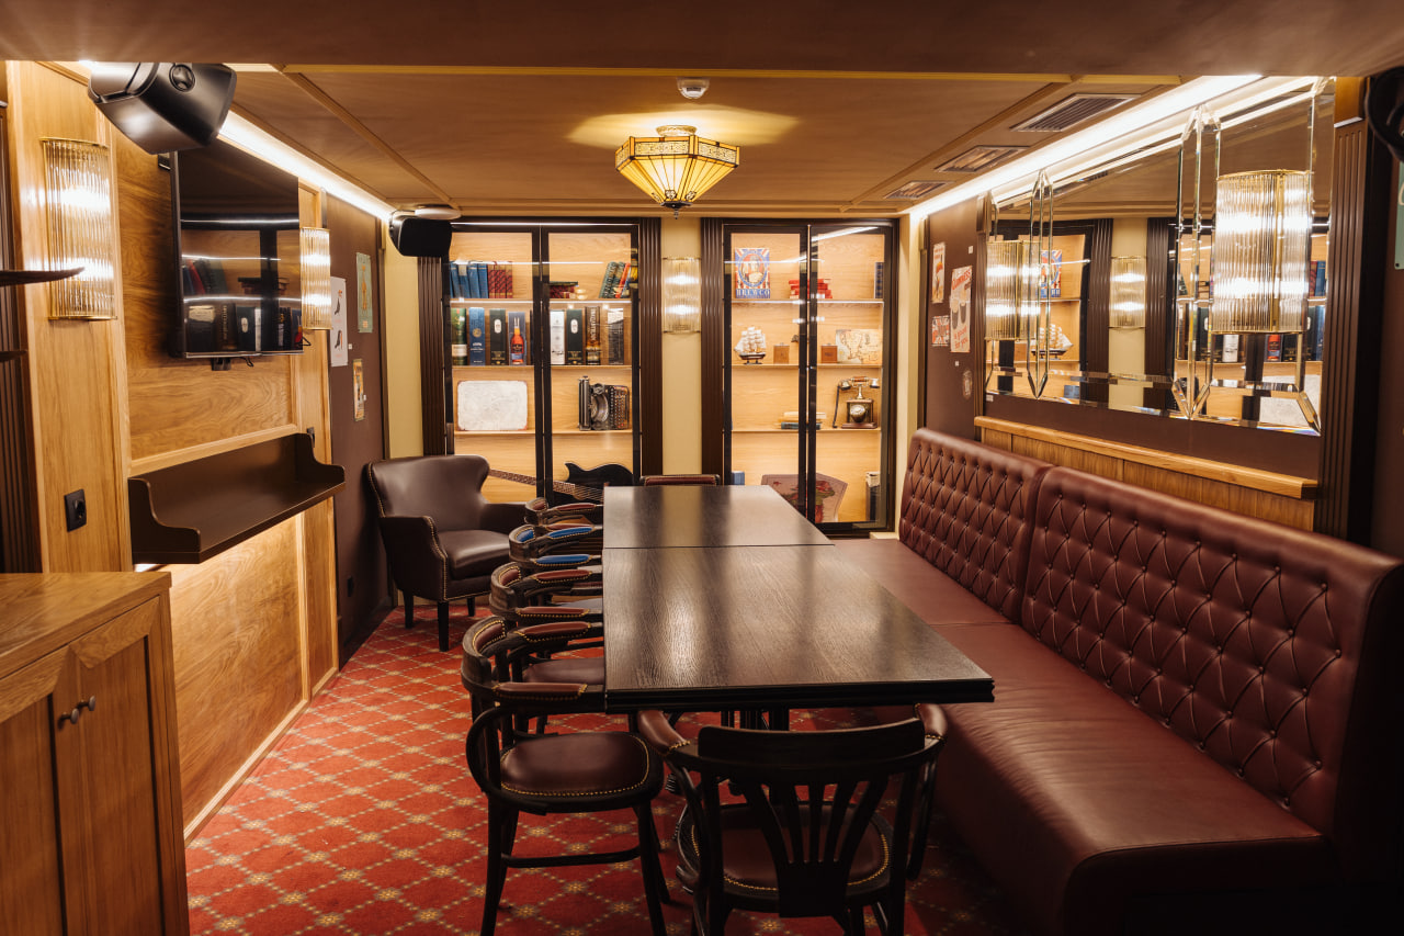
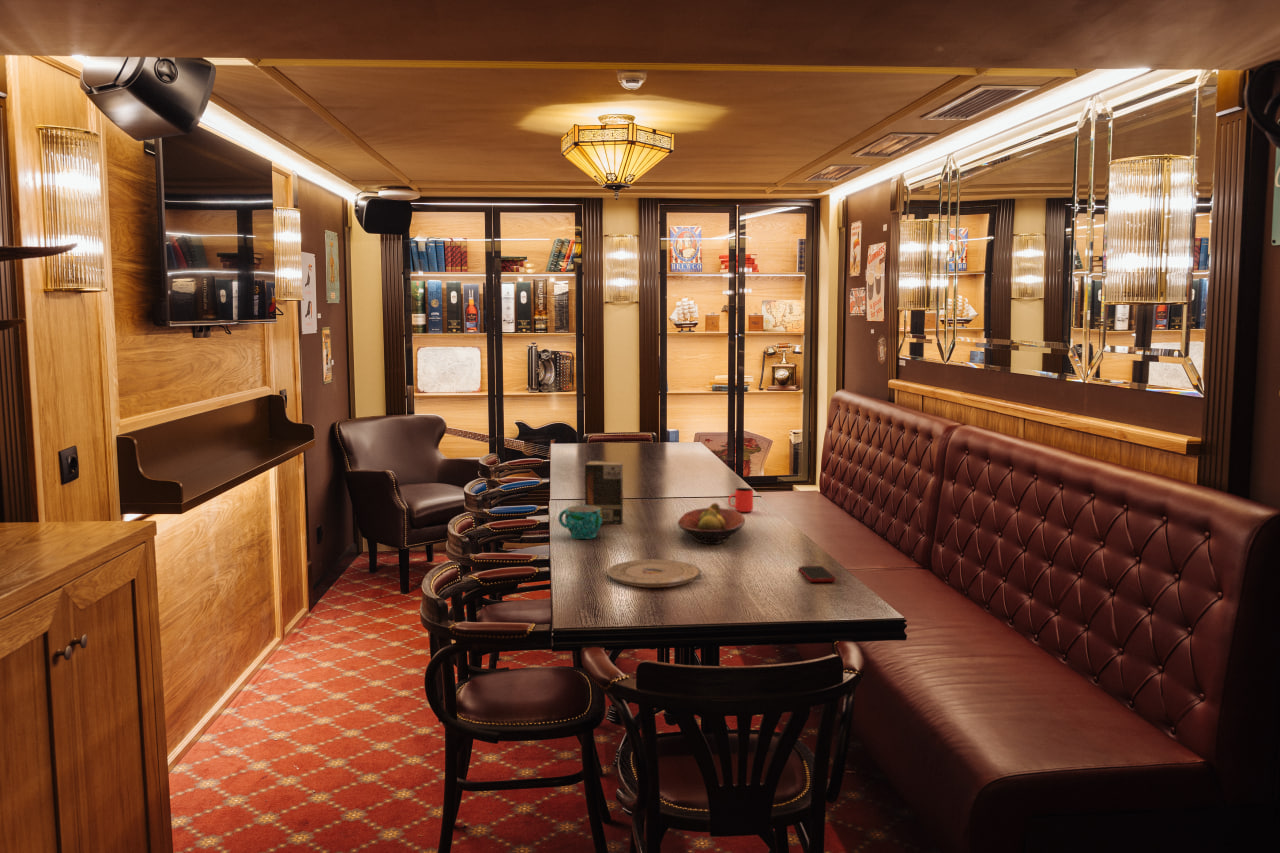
+ book [584,460,625,524]
+ cup [727,487,754,513]
+ plate [606,558,701,588]
+ cell phone [798,565,836,583]
+ cup [558,504,602,540]
+ fruit bowl [677,502,746,545]
